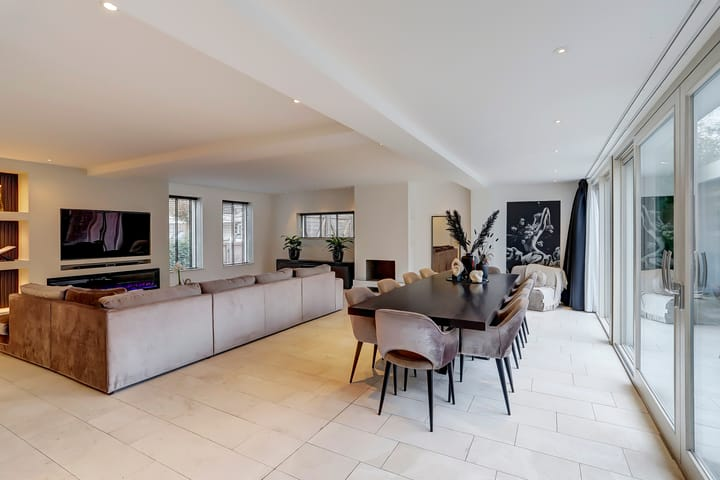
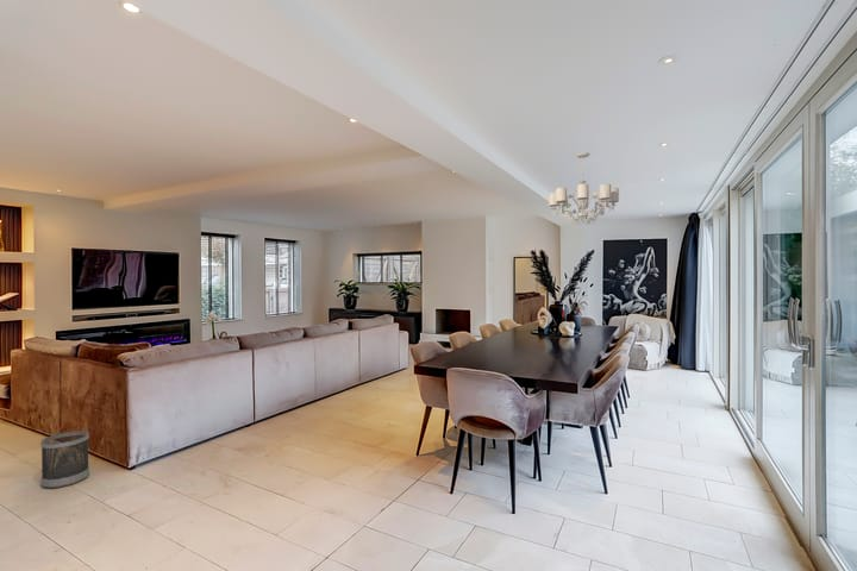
+ chandelier [548,151,620,226]
+ wastebasket [39,429,90,490]
